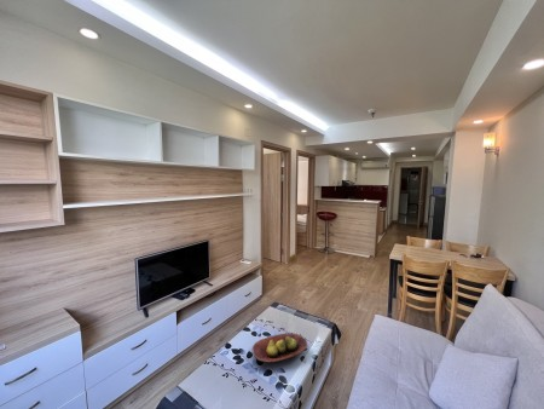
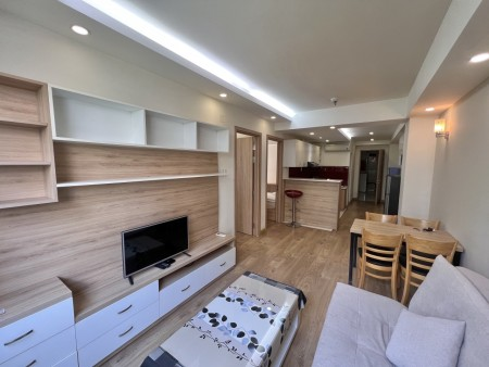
- fruit bowl [251,332,308,364]
